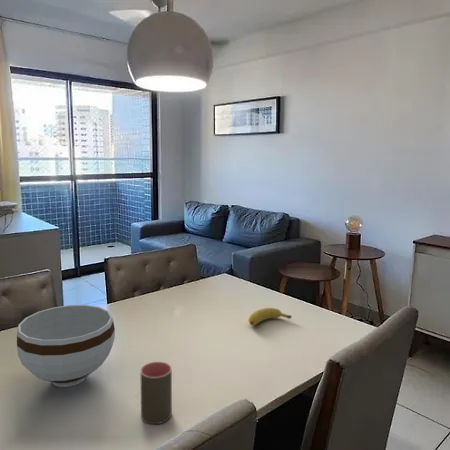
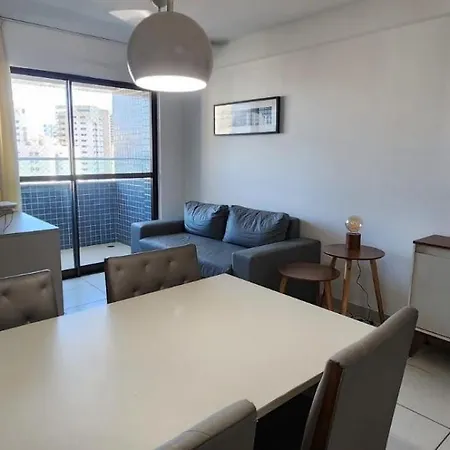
- bowl [16,304,116,388]
- cup [139,361,173,425]
- banana [247,307,293,326]
